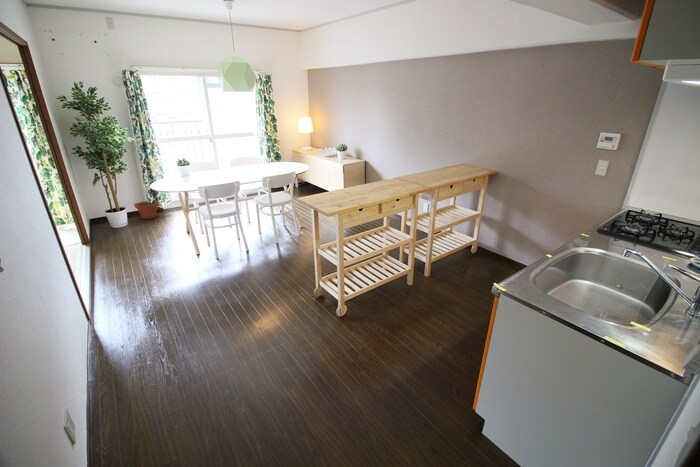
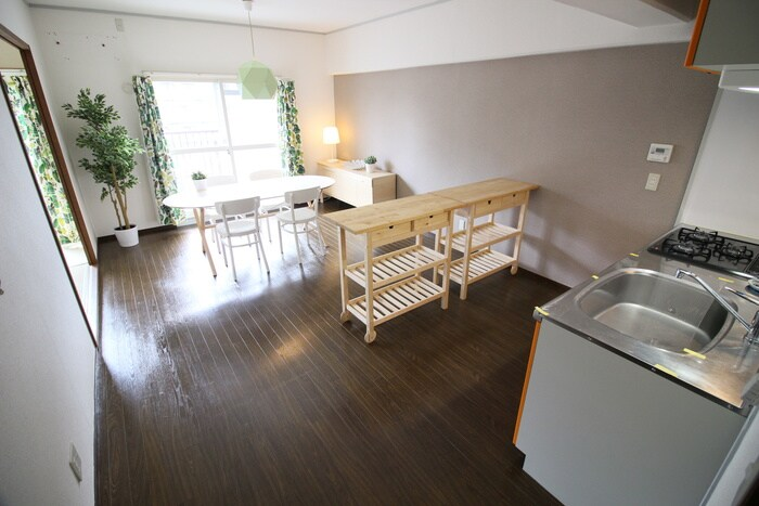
- plant pot [133,200,160,220]
